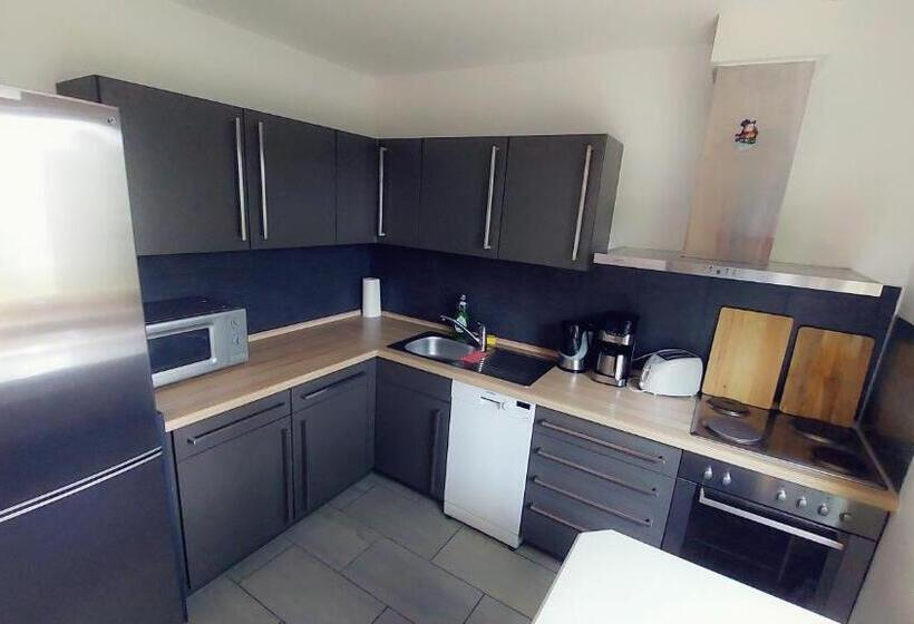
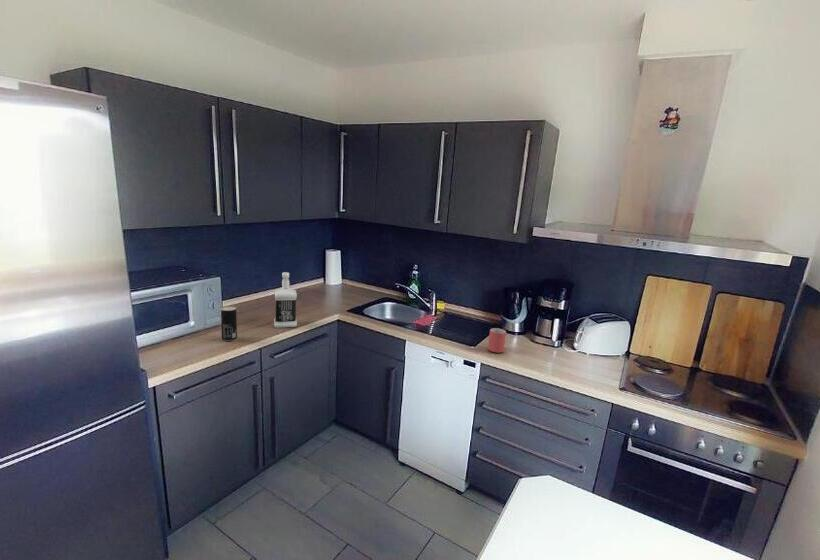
+ beverage can [220,306,238,342]
+ mug [487,327,507,354]
+ bottle [273,271,298,329]
